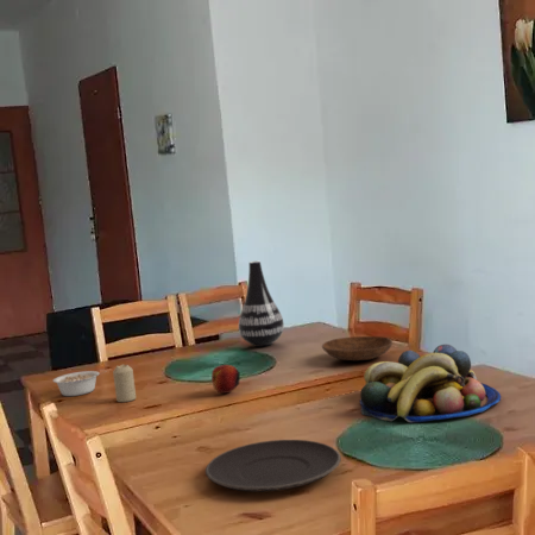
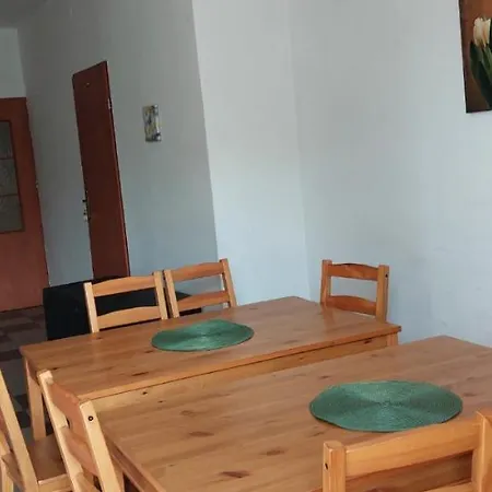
- fruit bowl [359,344,502,423]
- plate [204,439,342,493]
- bowl [321,335,394,361]
- vase [238,260,285,348]
- legume [52,370,107,397]
- apple [210,364,241,395]
- candle [112,364,137,403]
